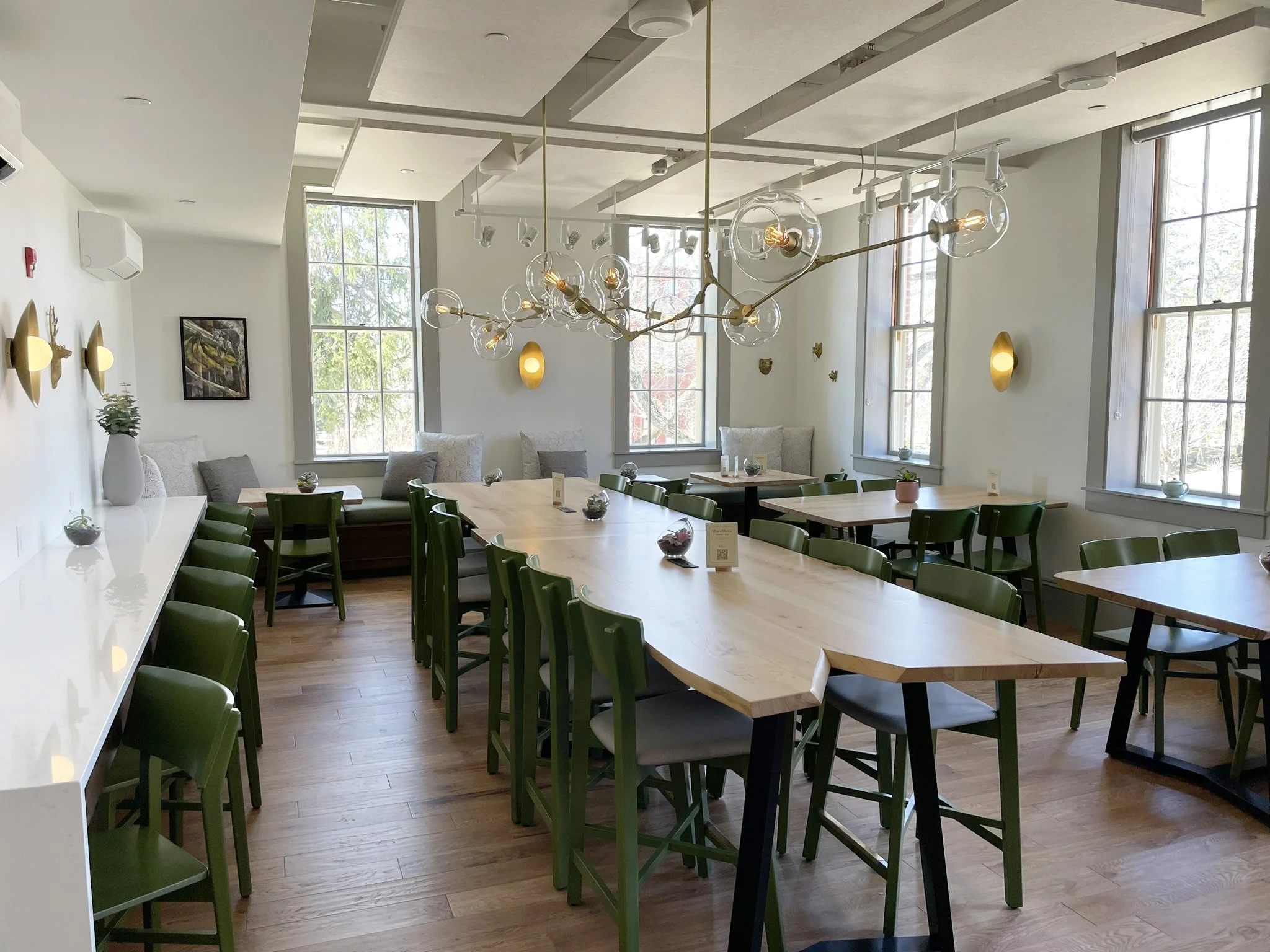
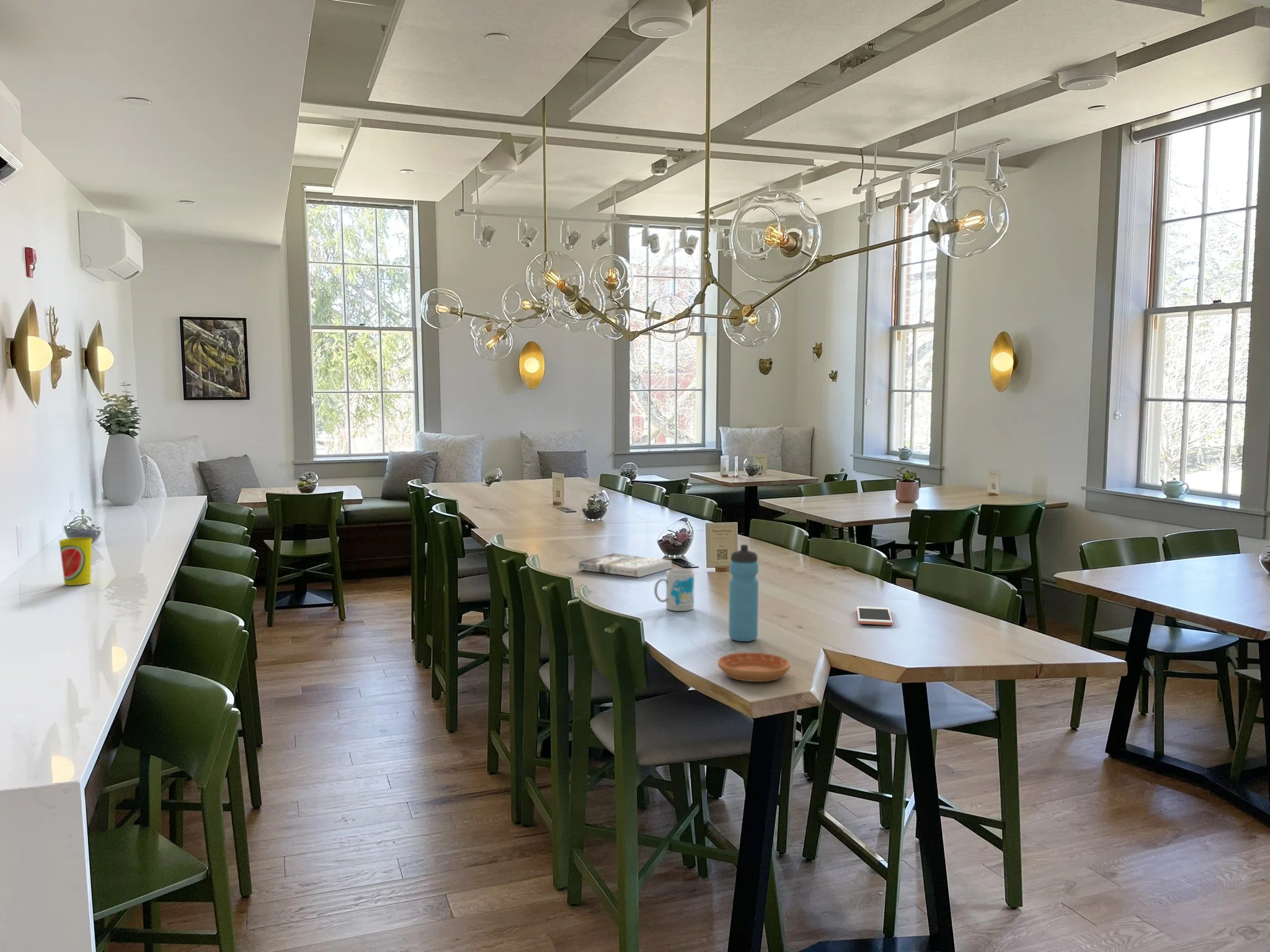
+ water bottle [728,544,759,642]
+ saucer [717,652,791,682]
+ cell phone [856,606,894,626]
+ book [578,553,672,578]
+ mug [654,568,695,612]
+ cup [58,537,93,586]
